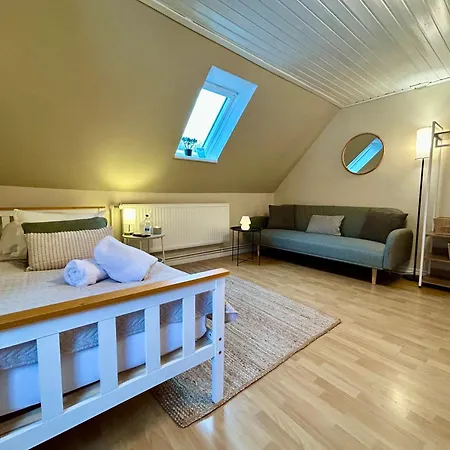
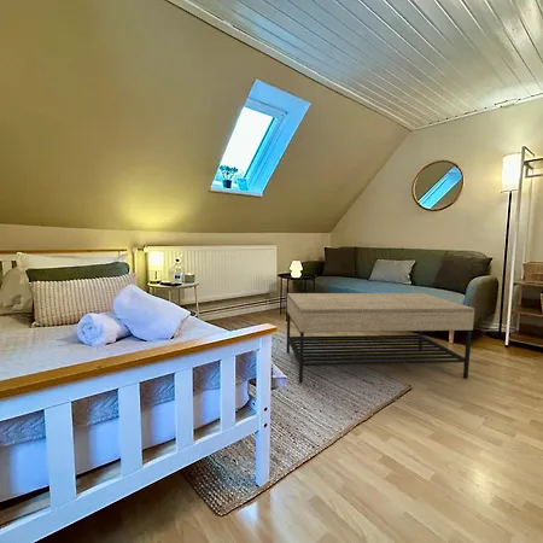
+ coffee table [286,292,475,385]
